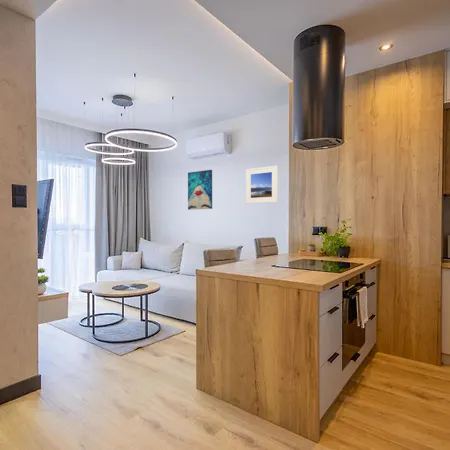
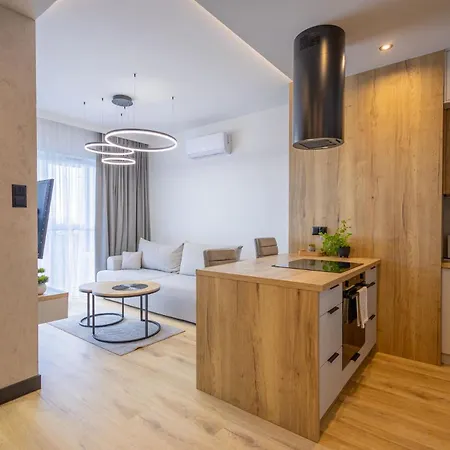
- wall art [187,169,213,211]
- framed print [245,165,279,205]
